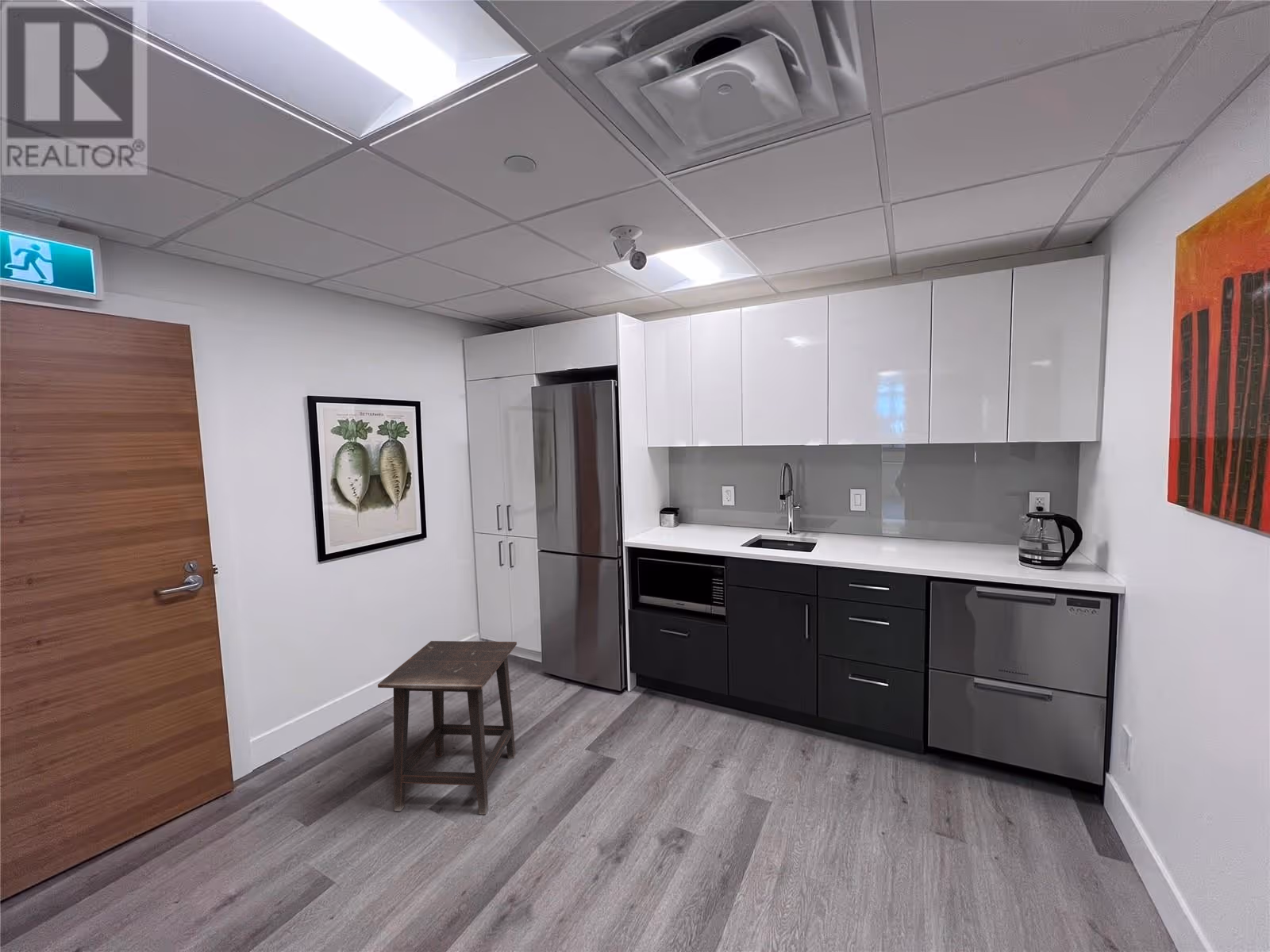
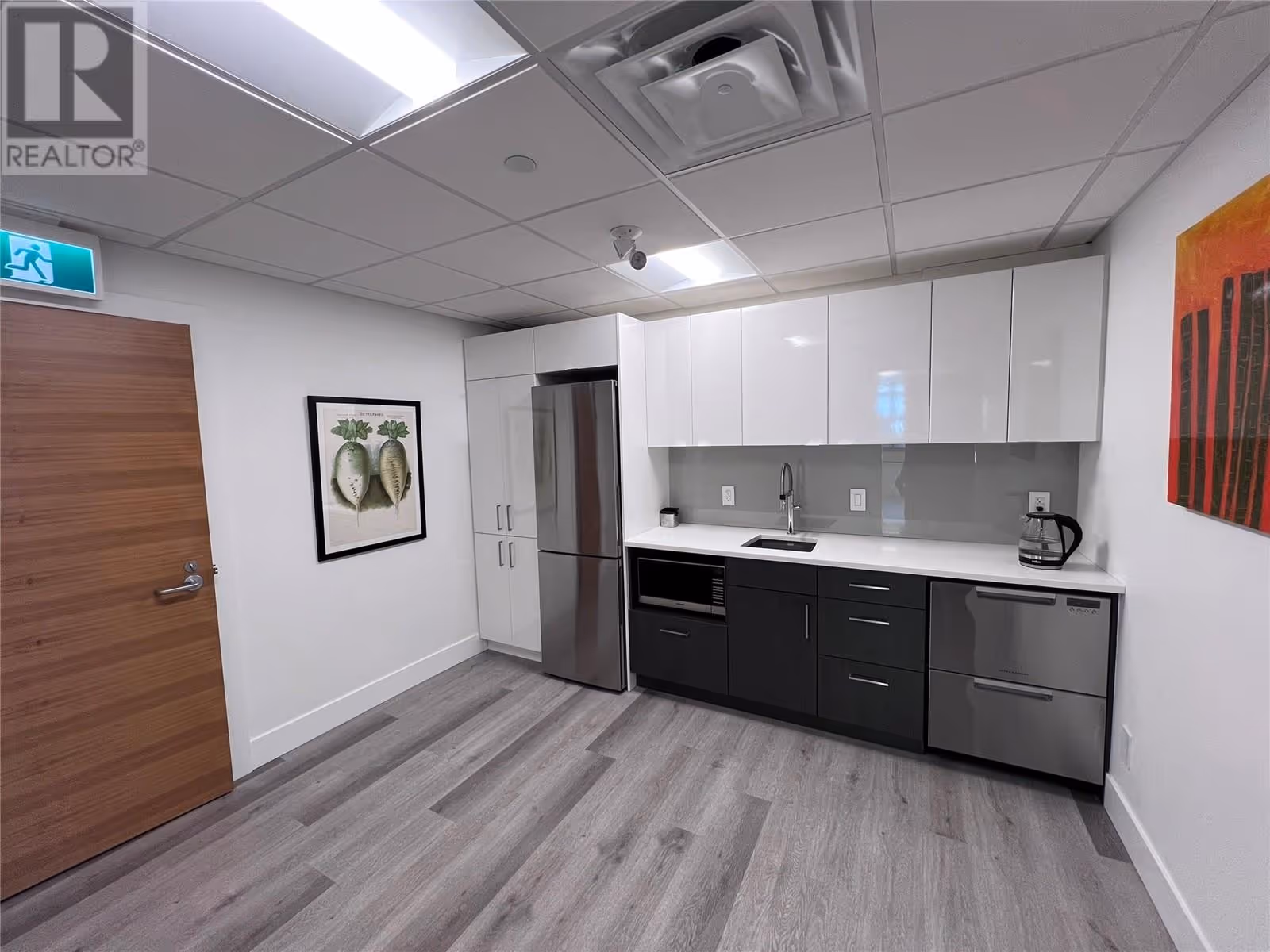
- side table [377,640,518,815]
